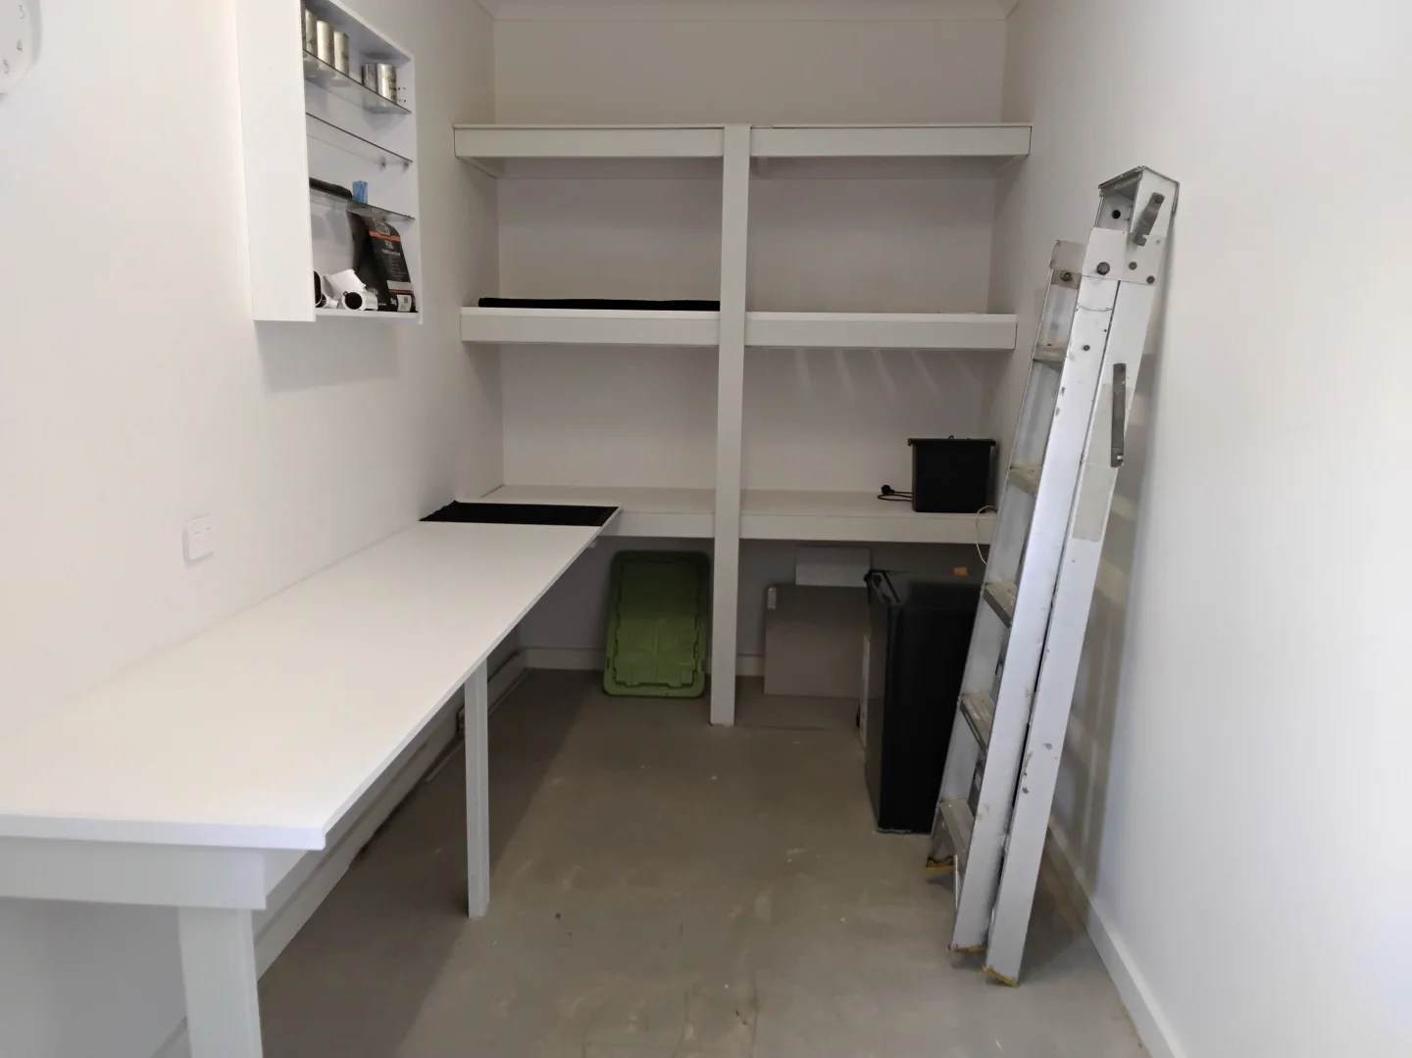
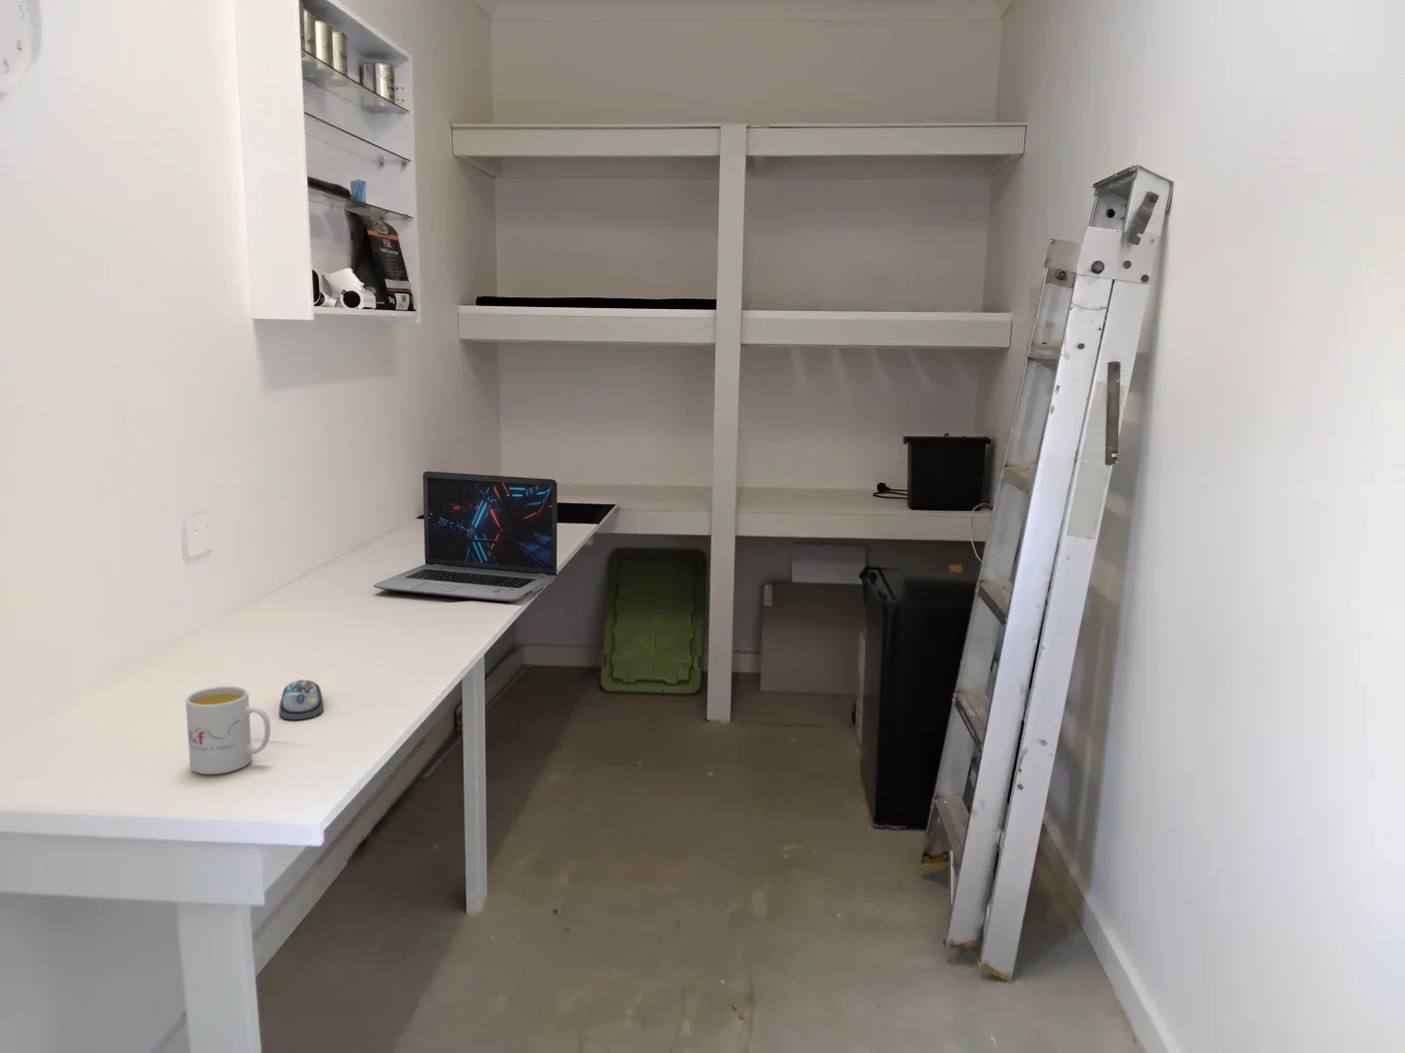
+ computer mouse [278,679,325,721]
+ mug [185,686,271,775]
+ laptop [373,470,558,604]
